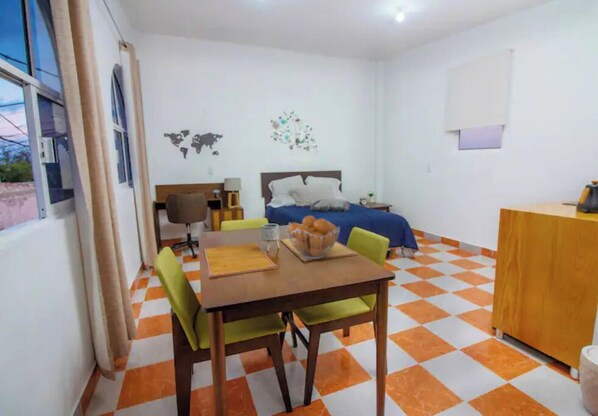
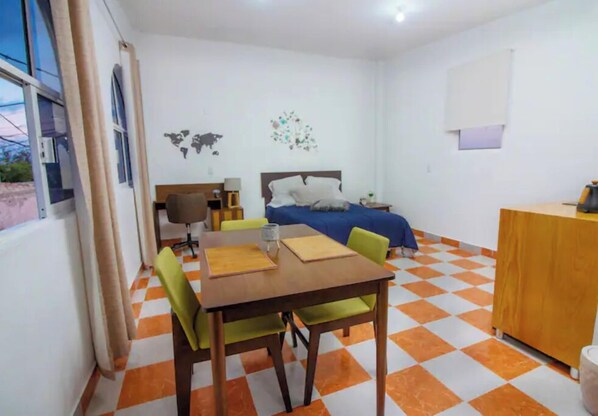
- fruit basket [286,215,341,260]
